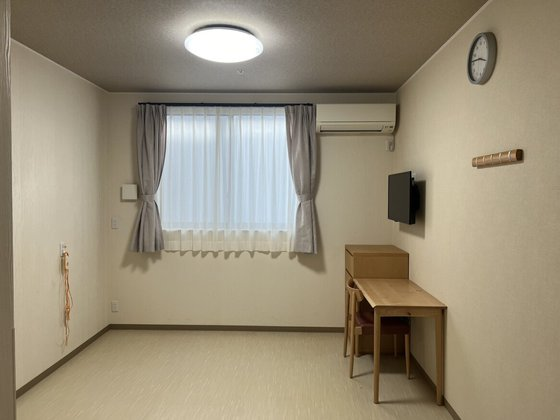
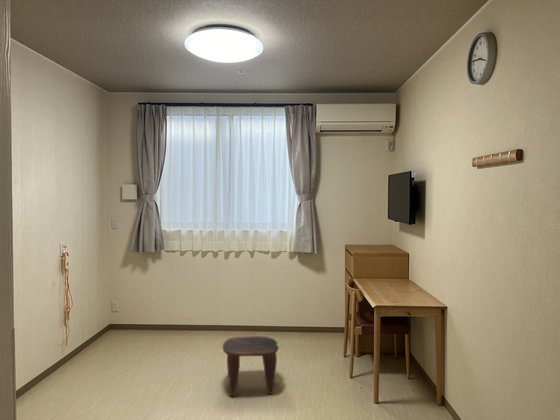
+ stool [222,335,280,397]
